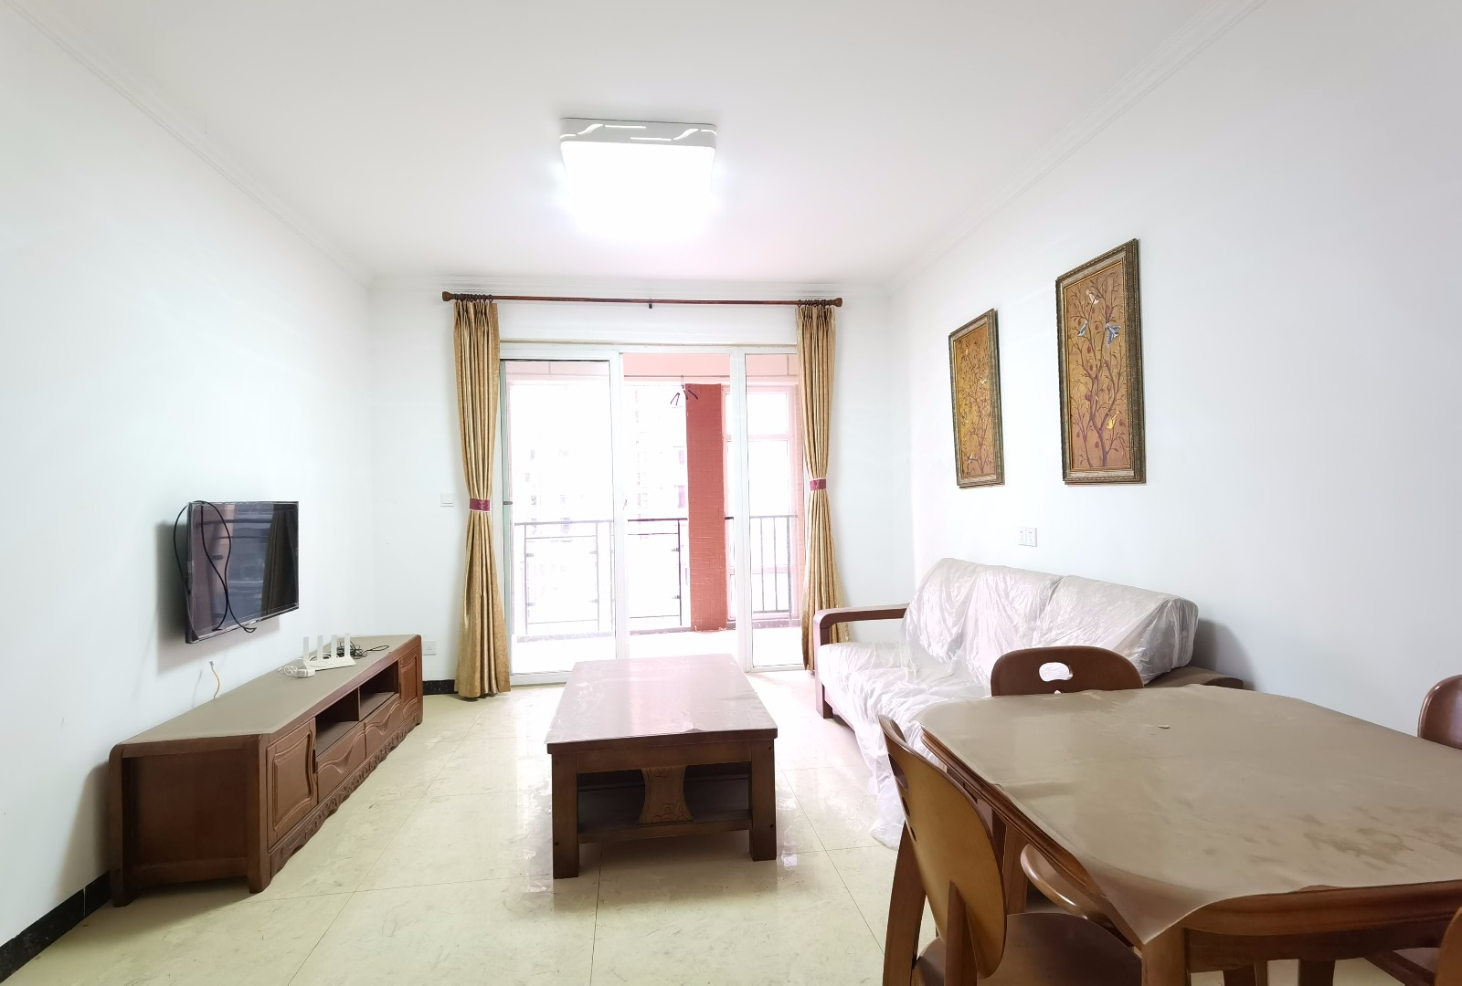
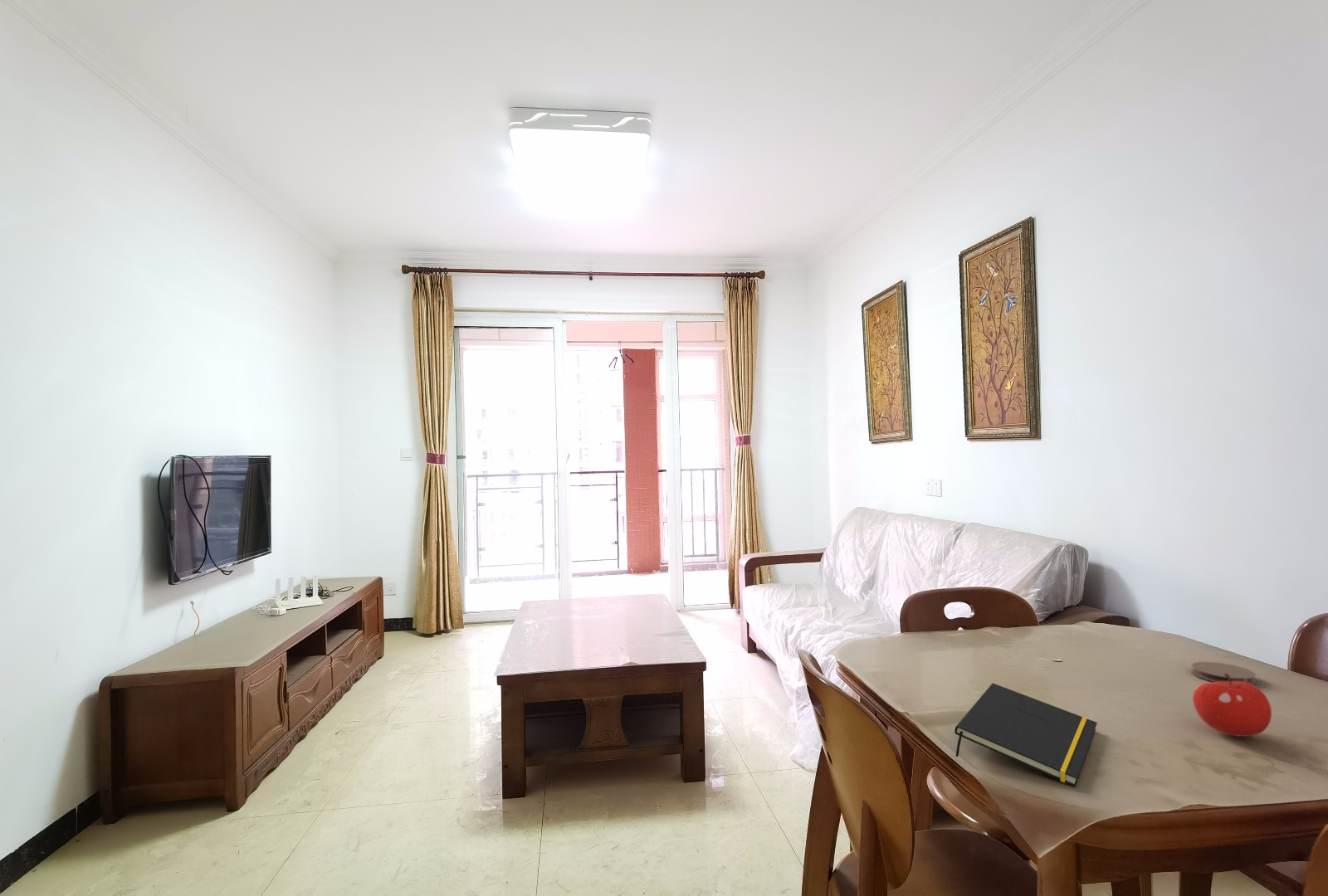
+ fruit [1192,674,1272,738]
+ notepad [954,683,1098,787]
+ coaster [1190,661,1257,685]
